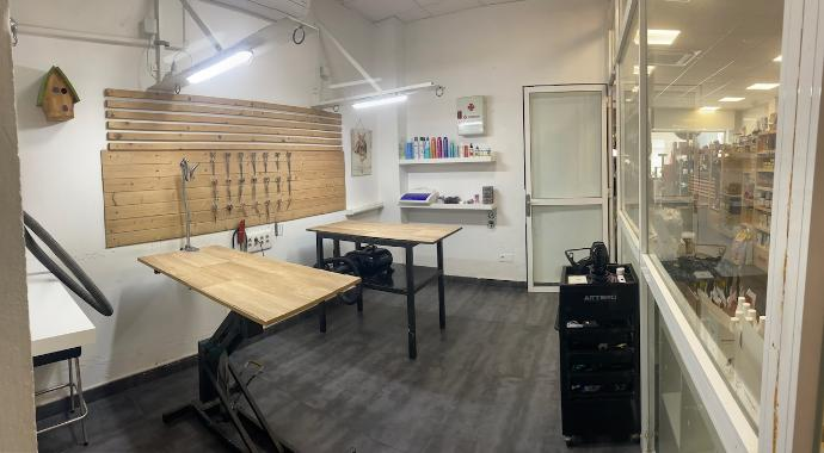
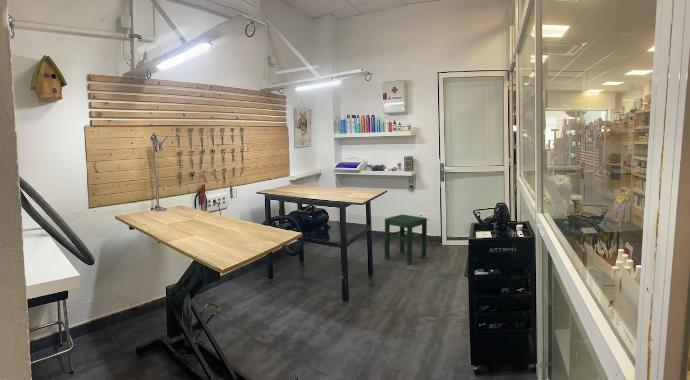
+ stool [384,214,428,266]
